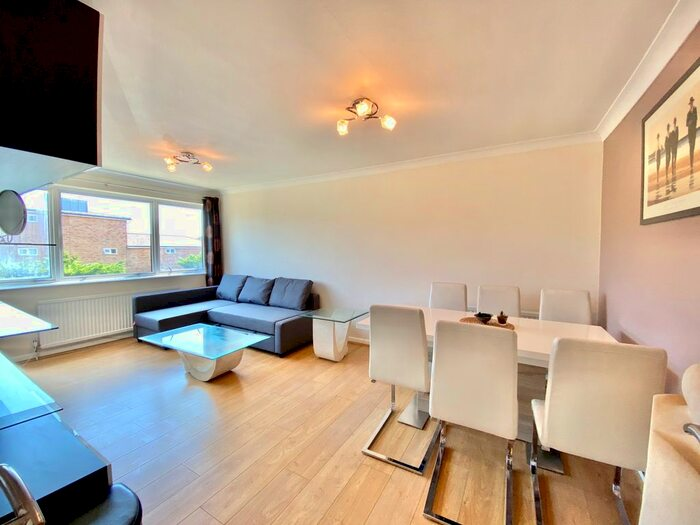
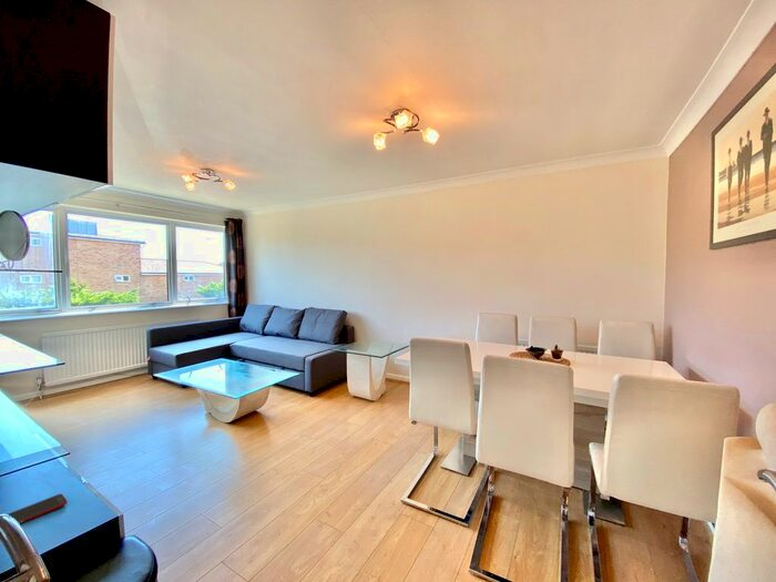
+ cell phone [7,492,69,524]
